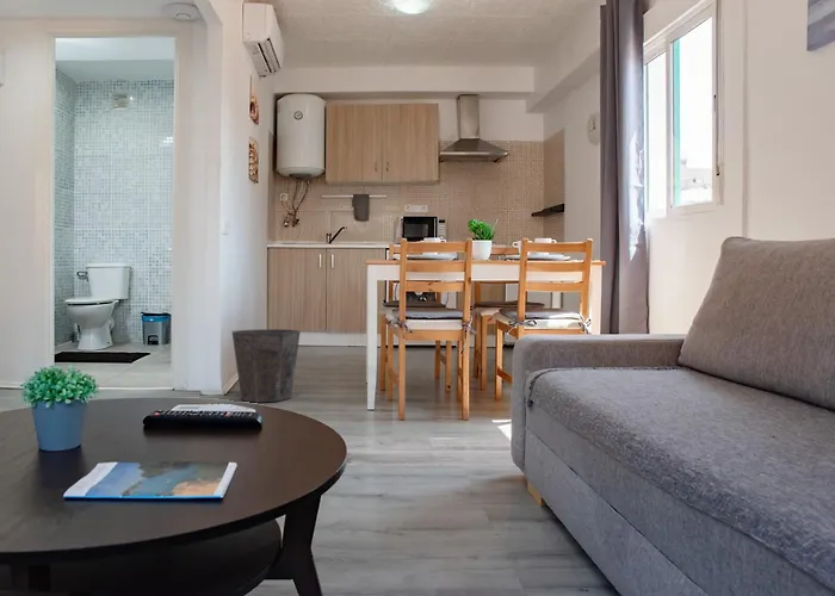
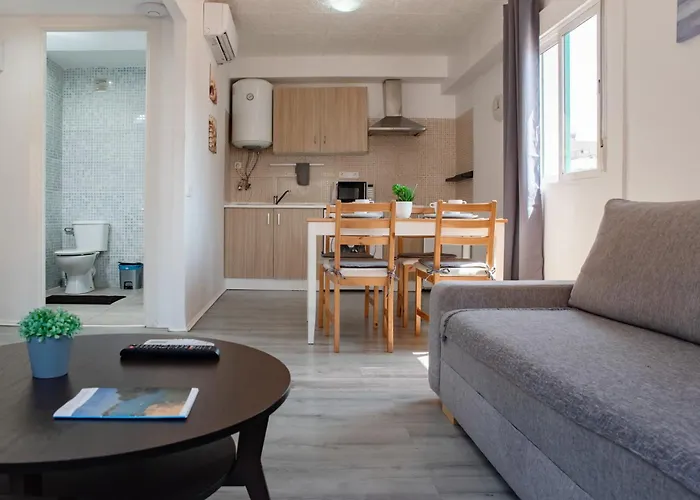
- waste bin [231,328,302,403]
